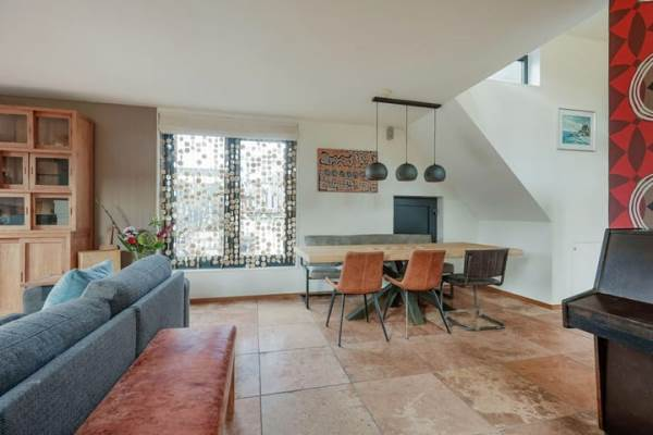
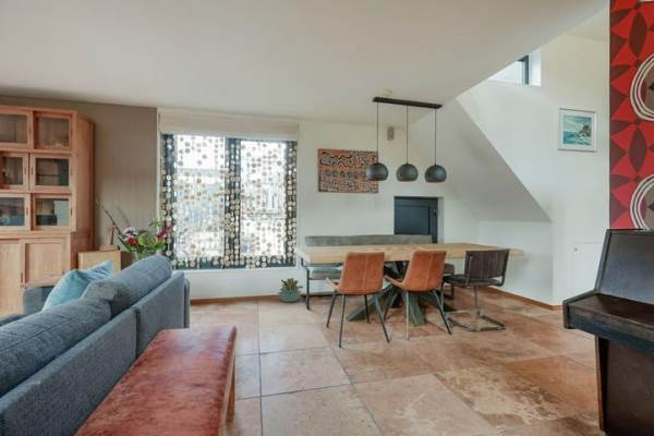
+ decorative plant [277,277,304,303]
